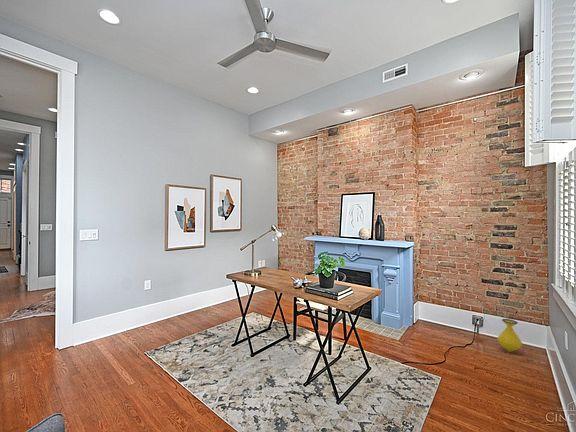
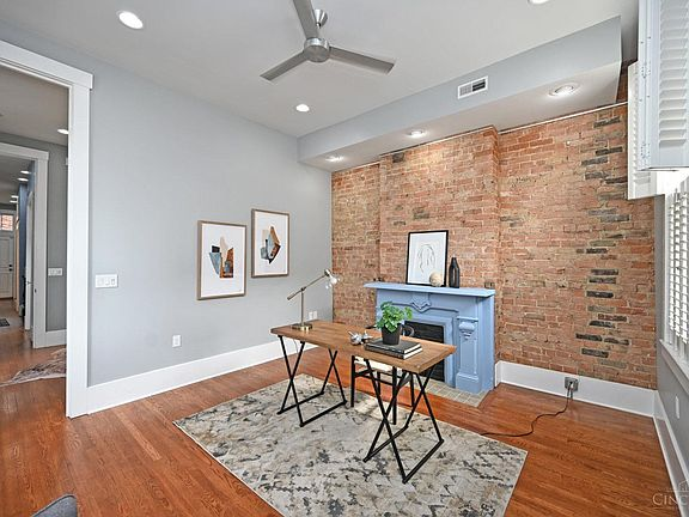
- vase [497,318,523,353]
